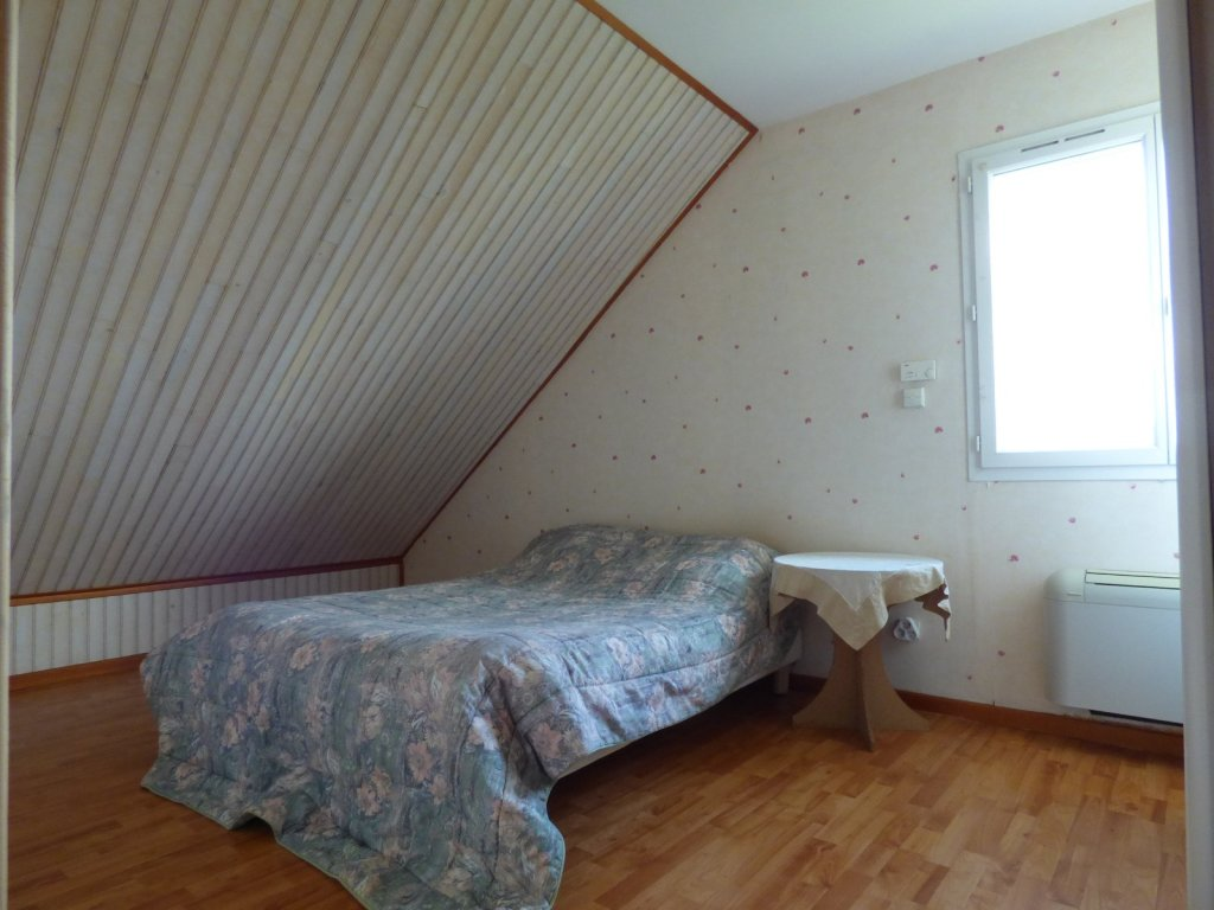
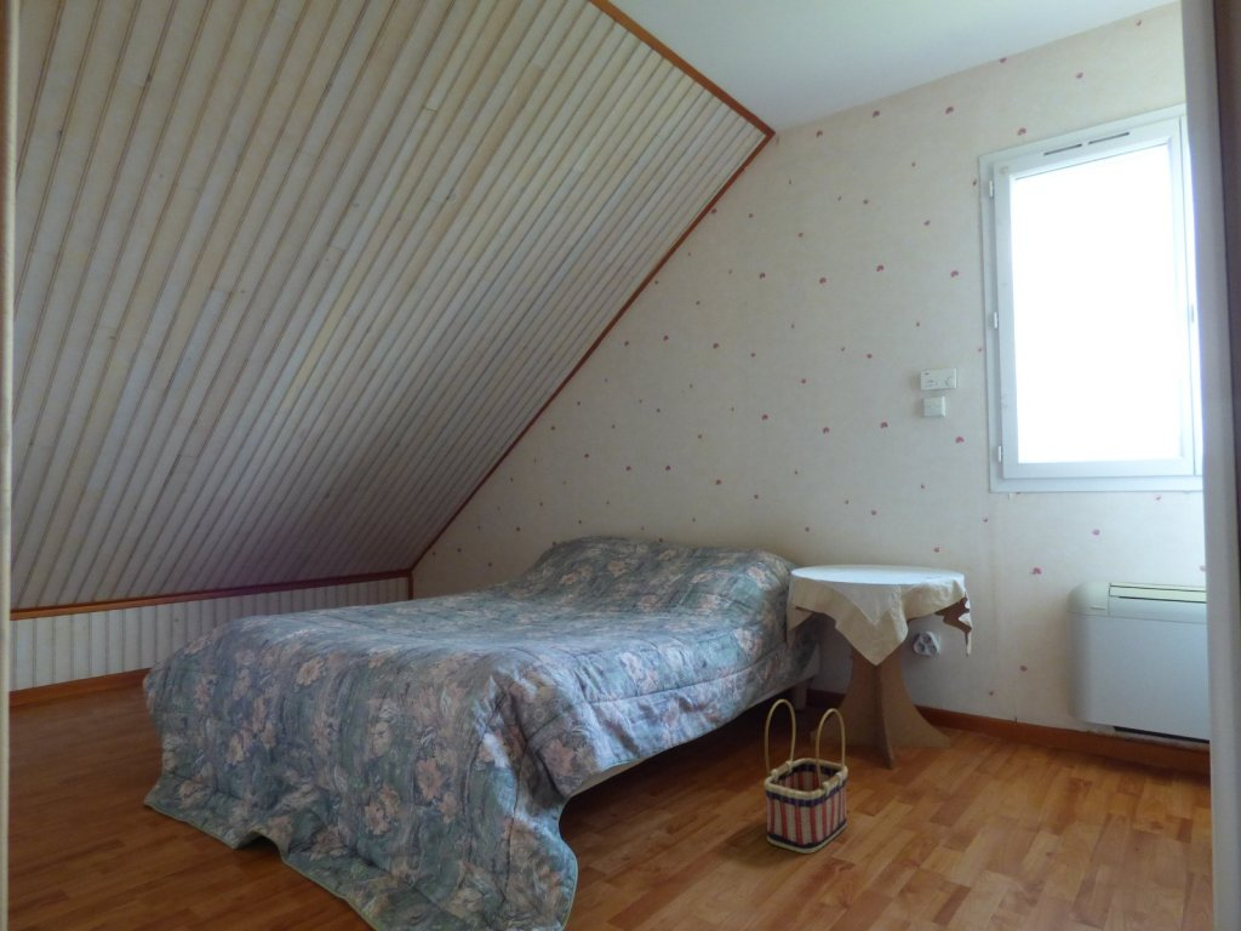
+ basket [762,698,850,855]
